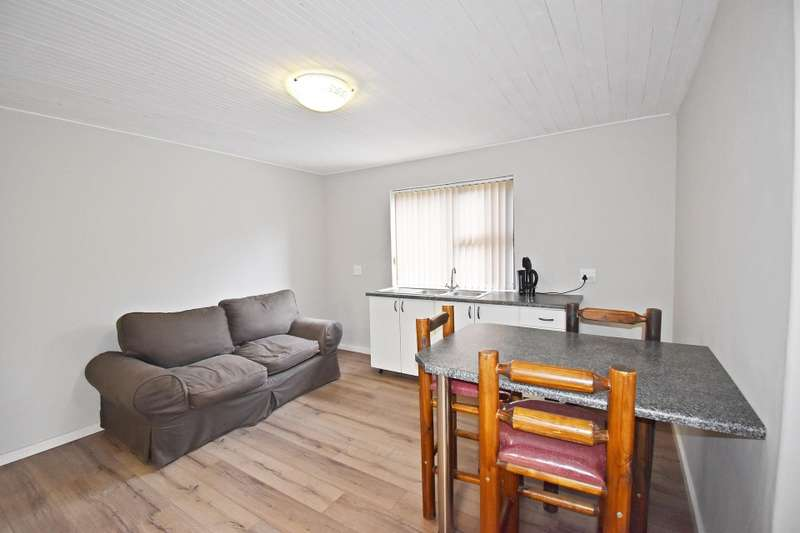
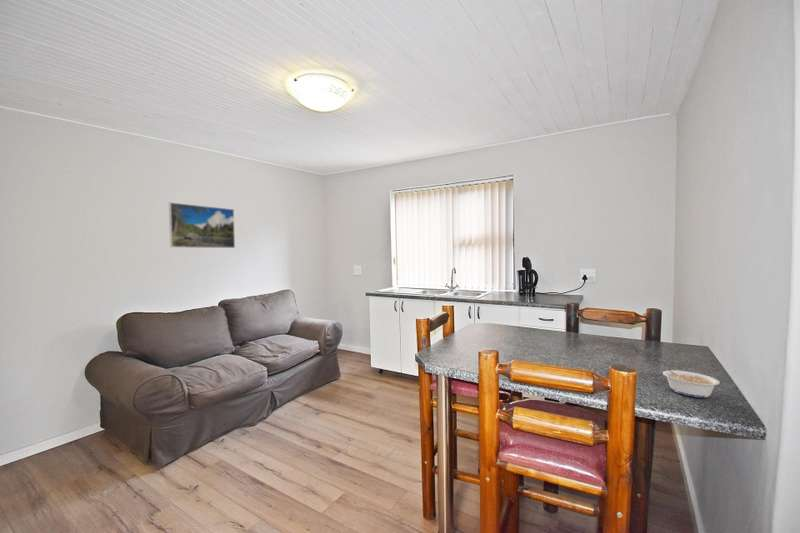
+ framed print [168,201,236,249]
+ legume [658,364,721,398]
